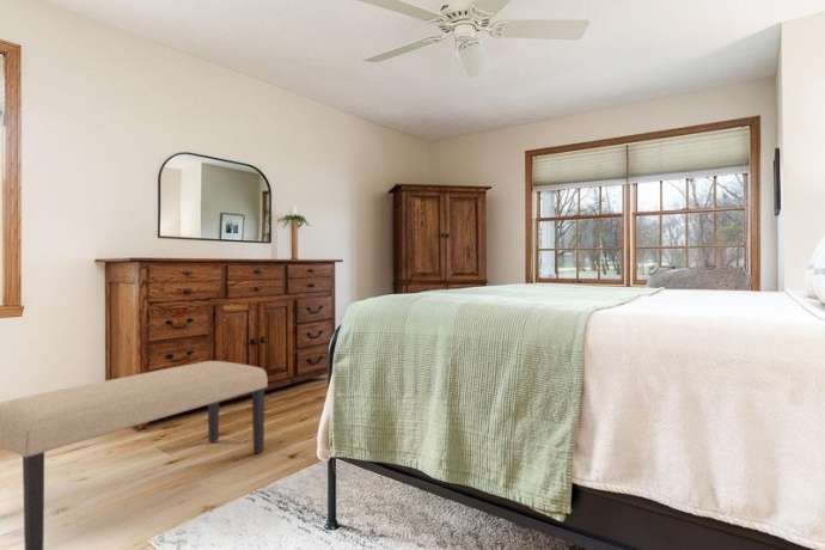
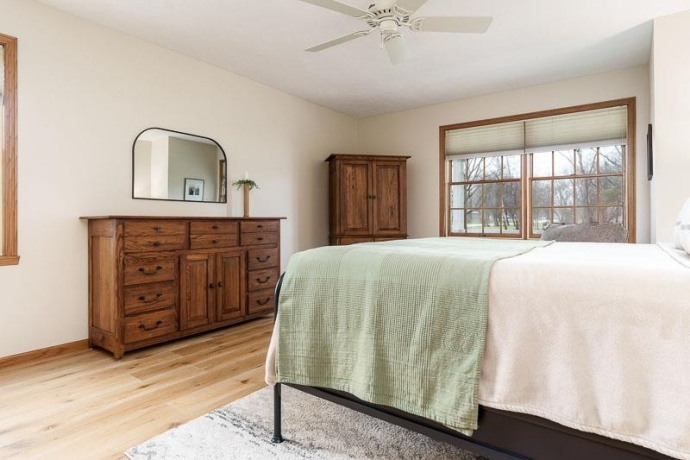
- bench [0,360,269,550]
